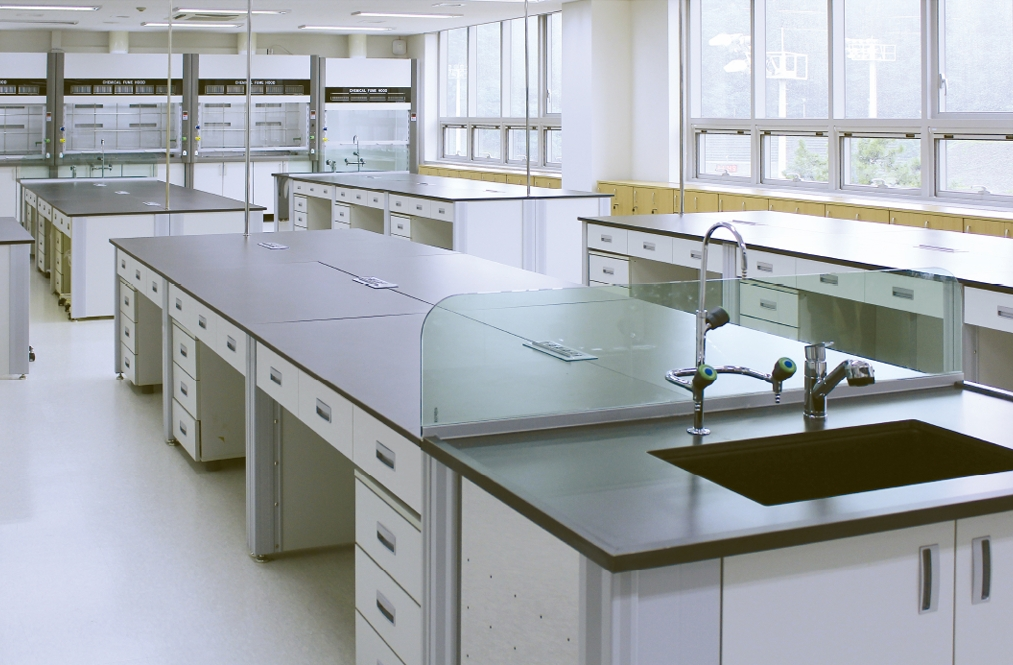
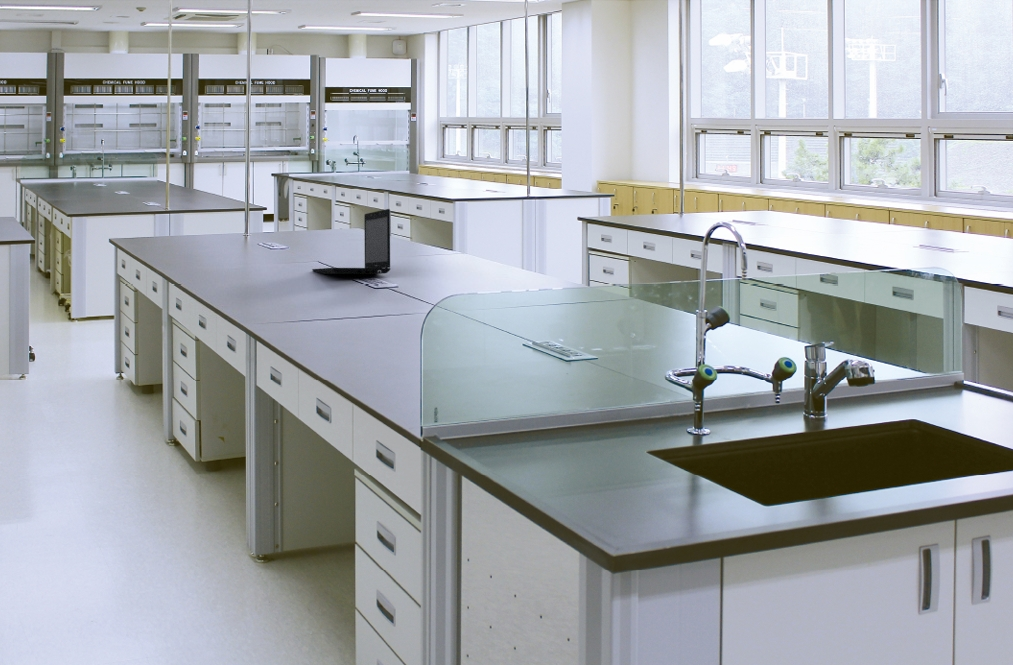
+ laptop [311,208,391,275]
